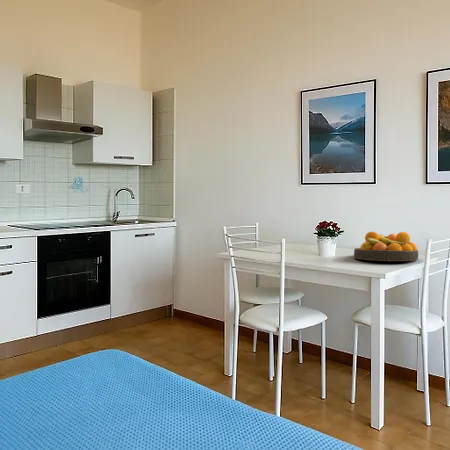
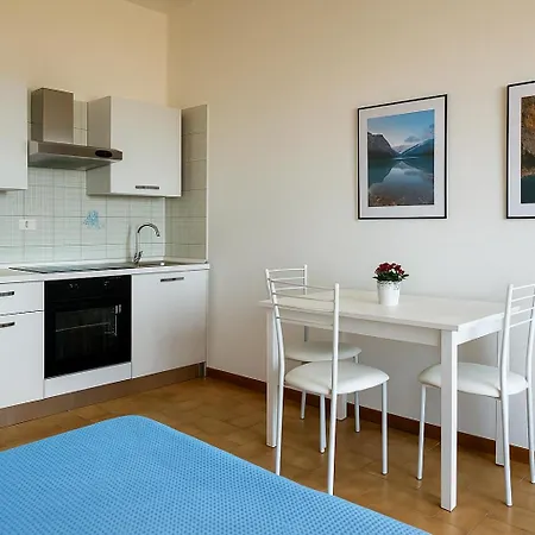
- fruit bowl [353,231,419,262]
